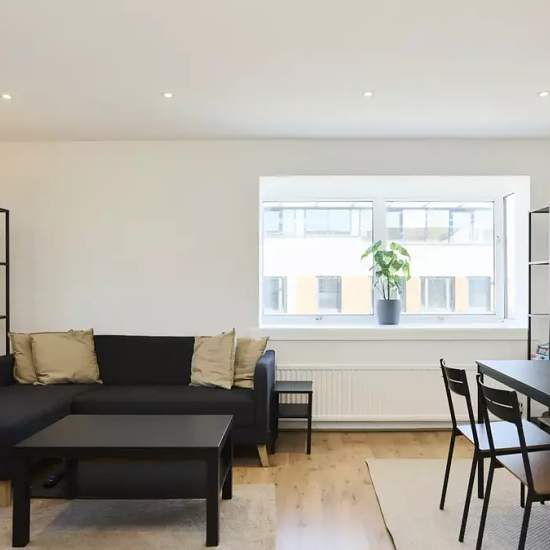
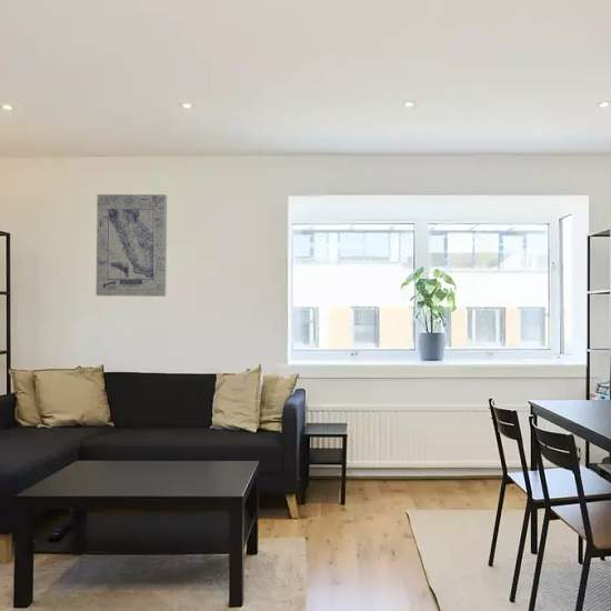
+ wall art [96,193,168,298]
